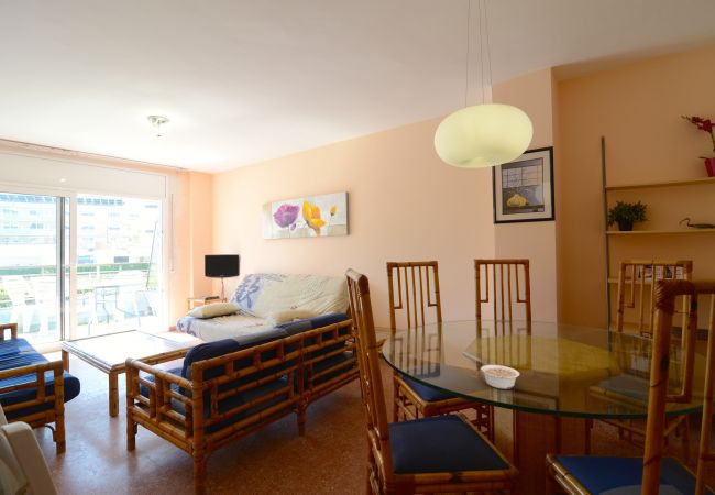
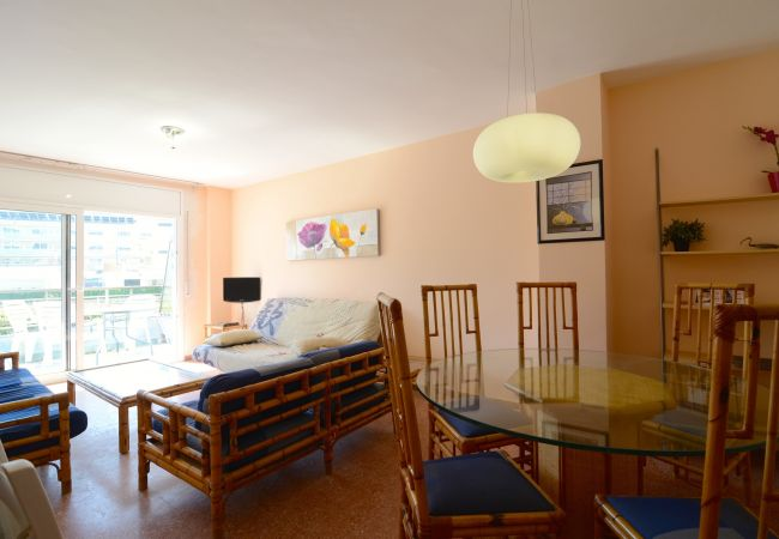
- legume [480,364,520,391]
